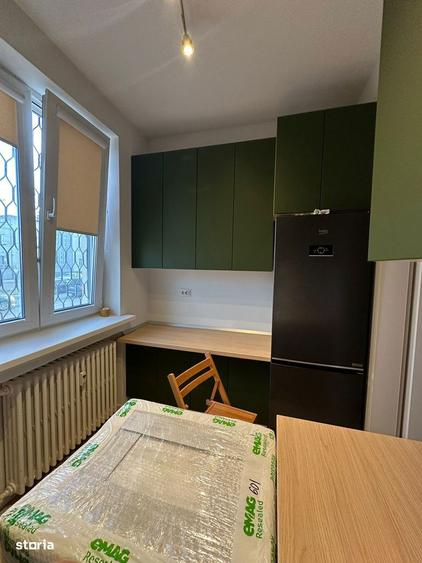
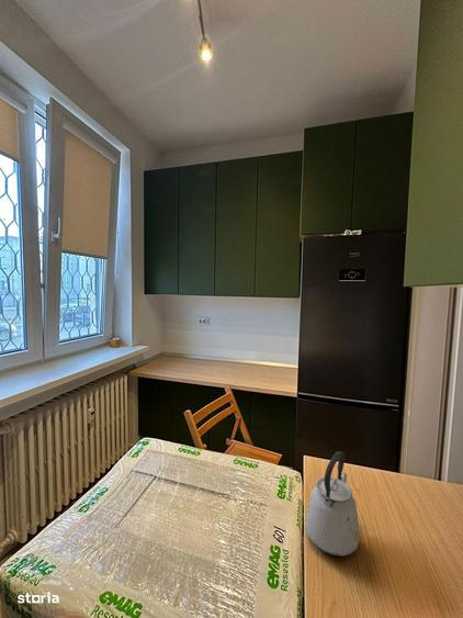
+ kettle [305,450,360,558]
